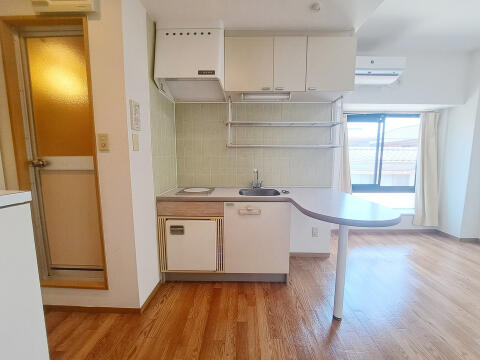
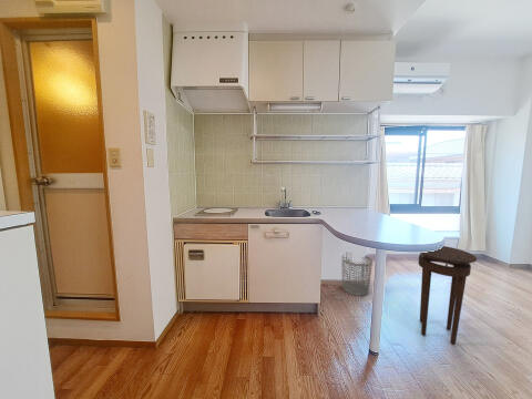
+ stool [418,245,478,346]
+ waste bin [341,254,374,297]
